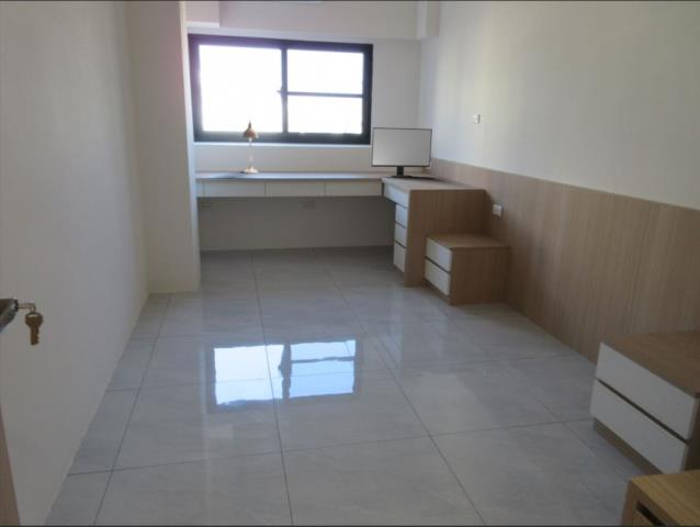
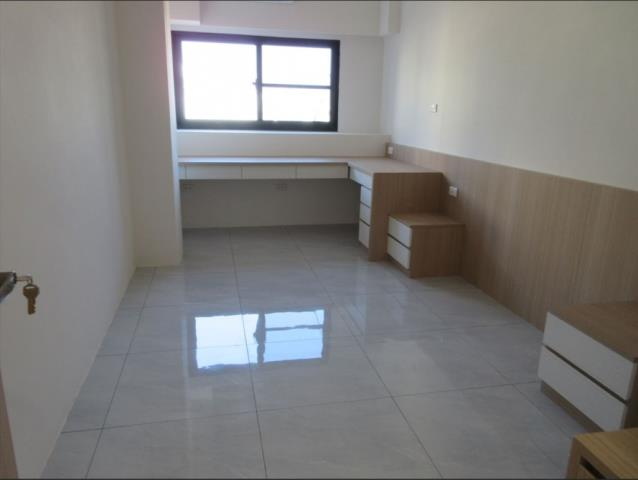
- computer monitor [370,126,433,178]
- desk lamp [239,121,259,175]
